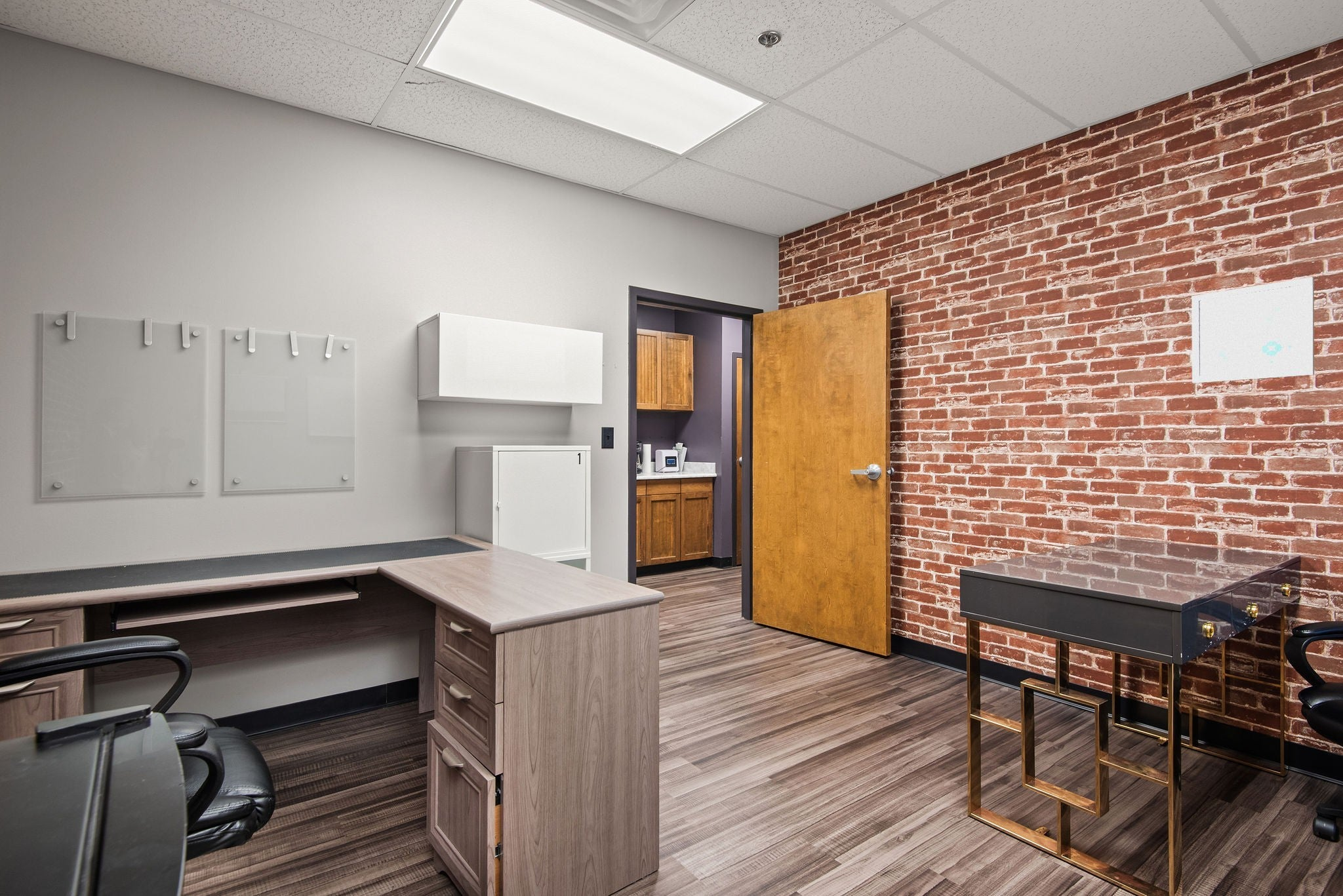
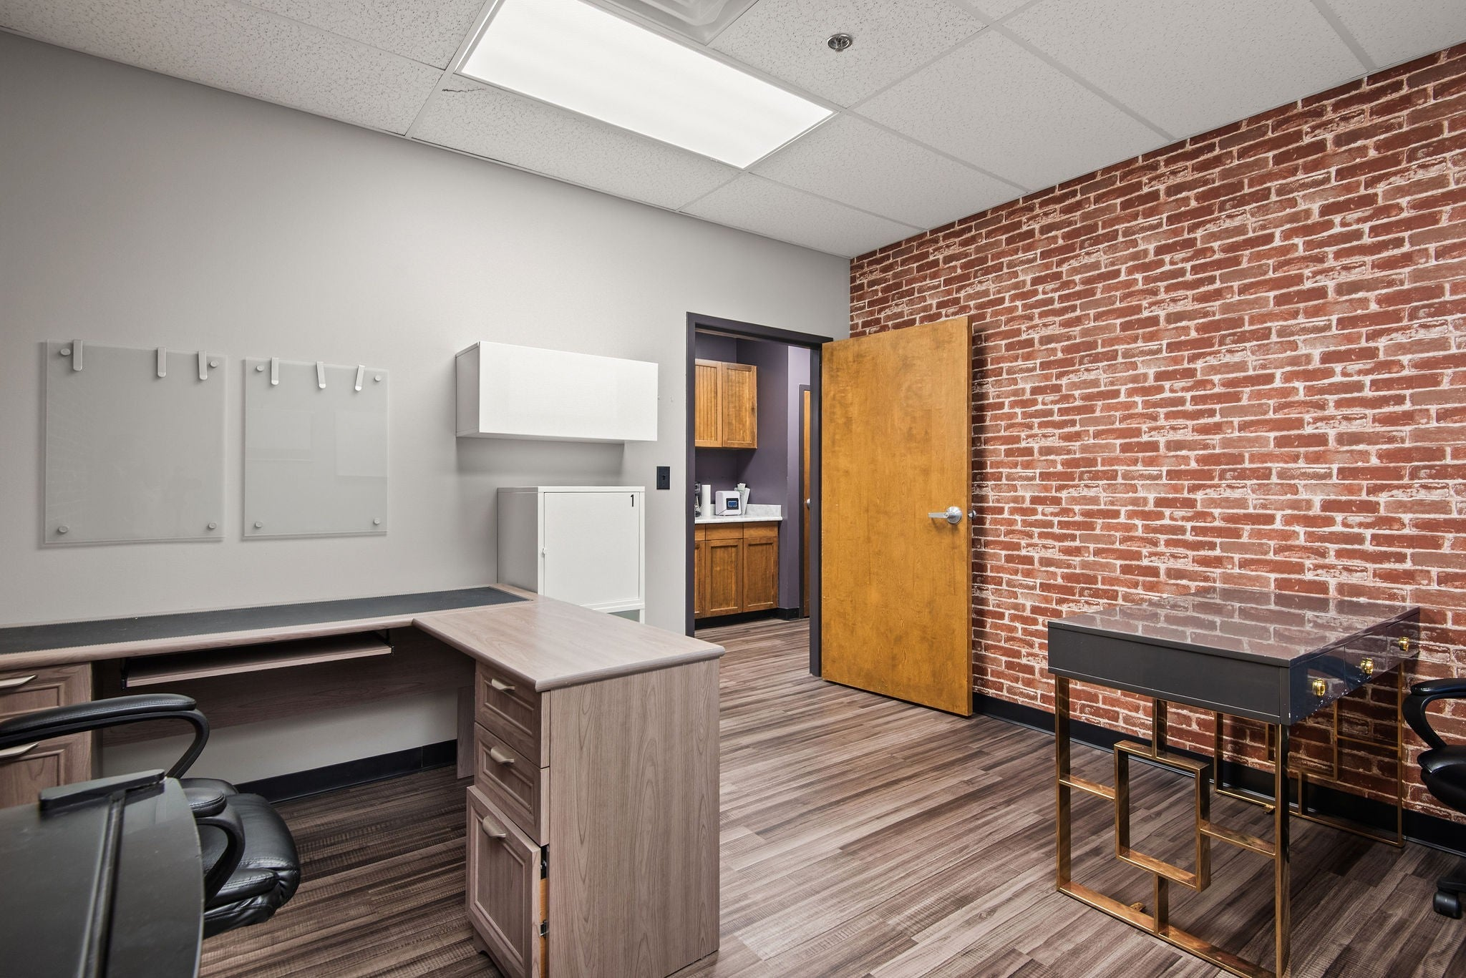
- wall art [1192,277,1315,383]
